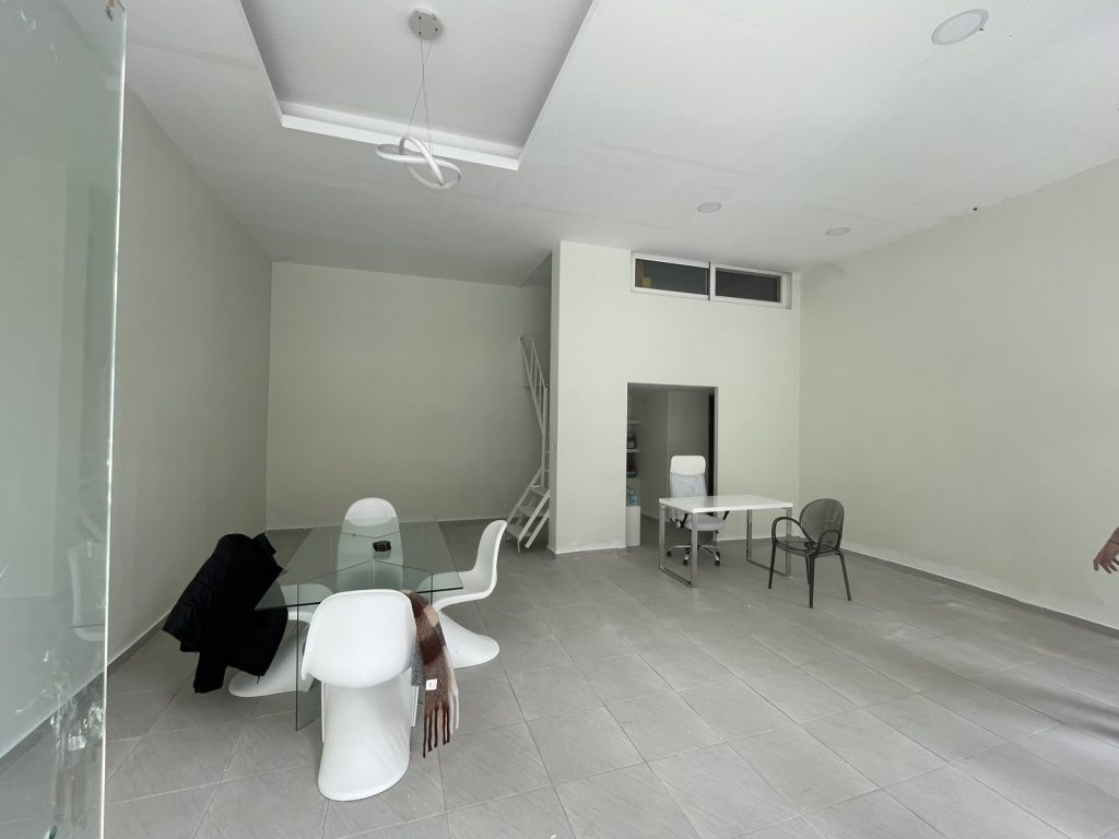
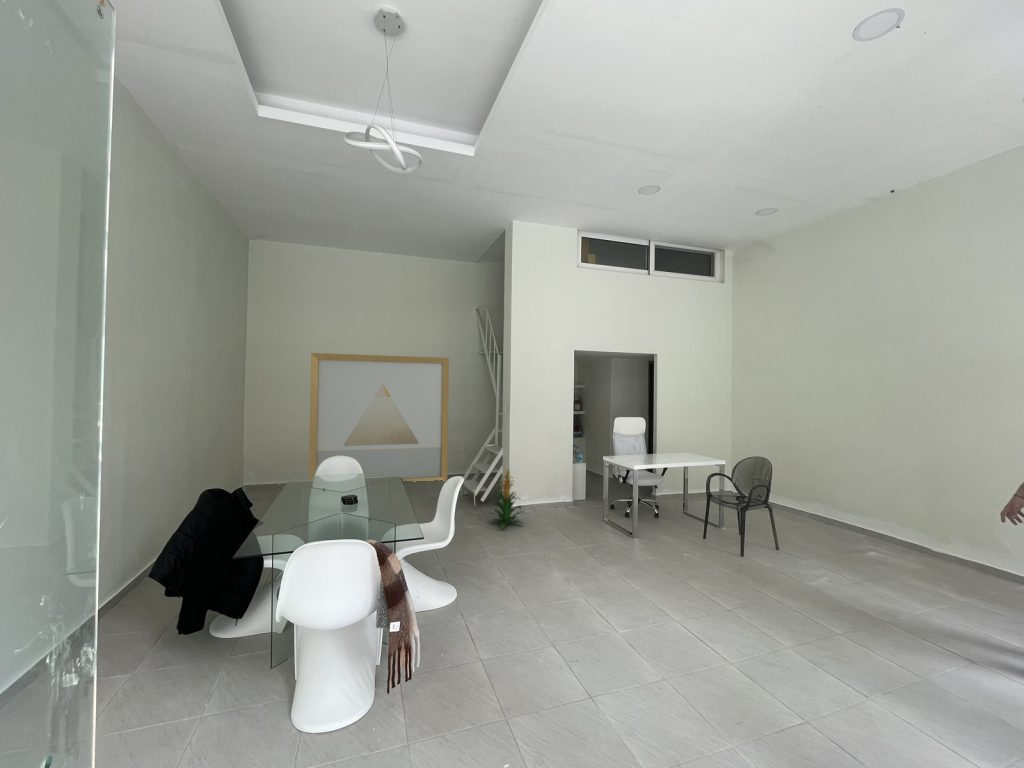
+ indoor plant [486,466,525,530]
+ wall art [308,352,450,483]
